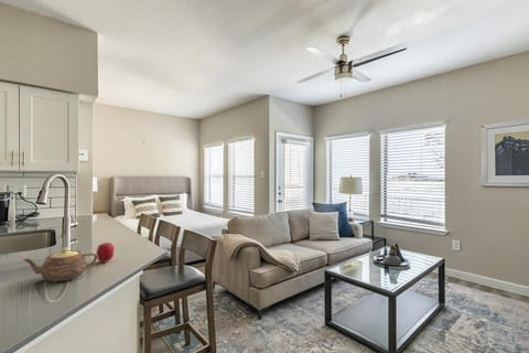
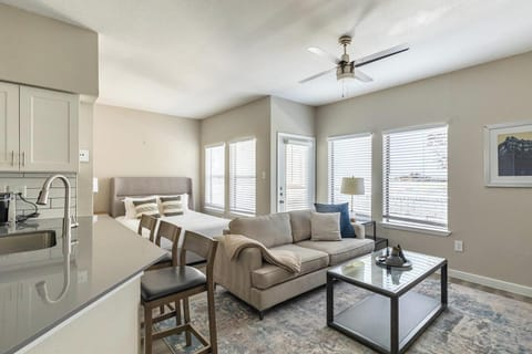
- fruit [96,240,116,264]
- teapot [21,247,98,282]
